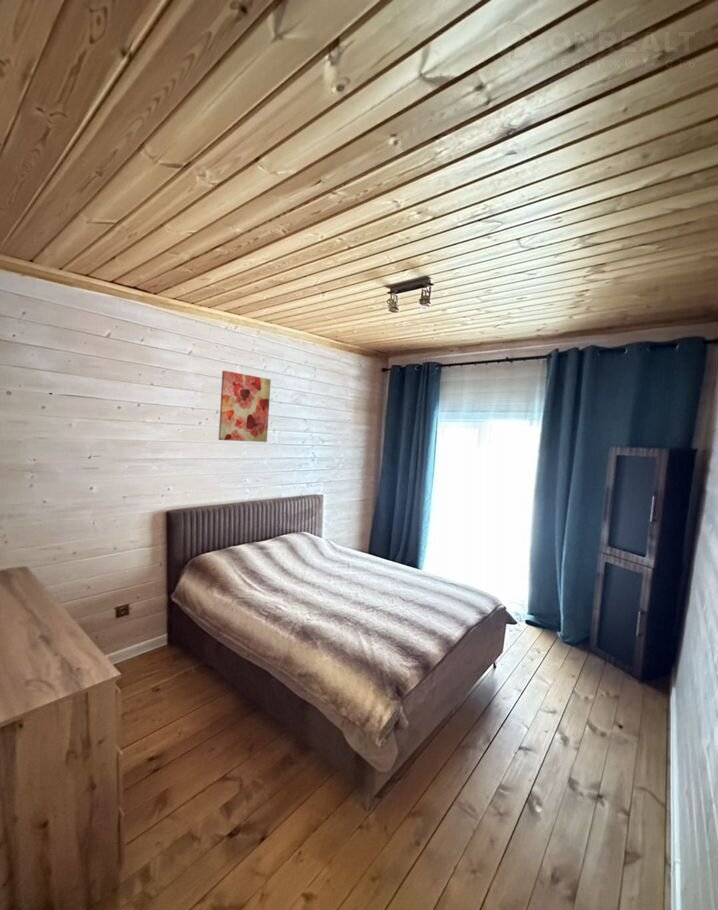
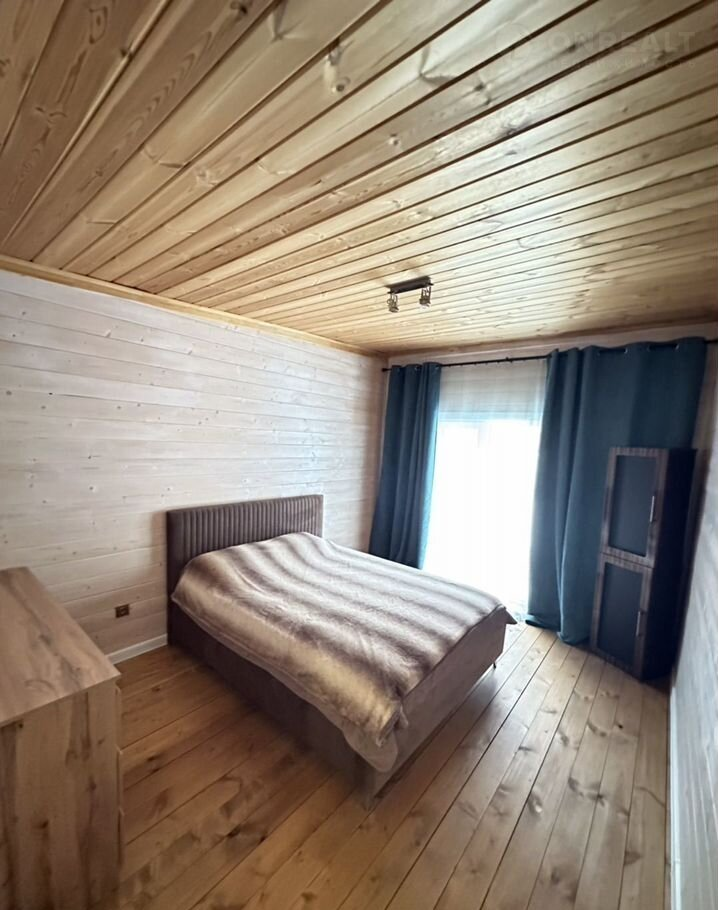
- wall art [218,370,272,443]
